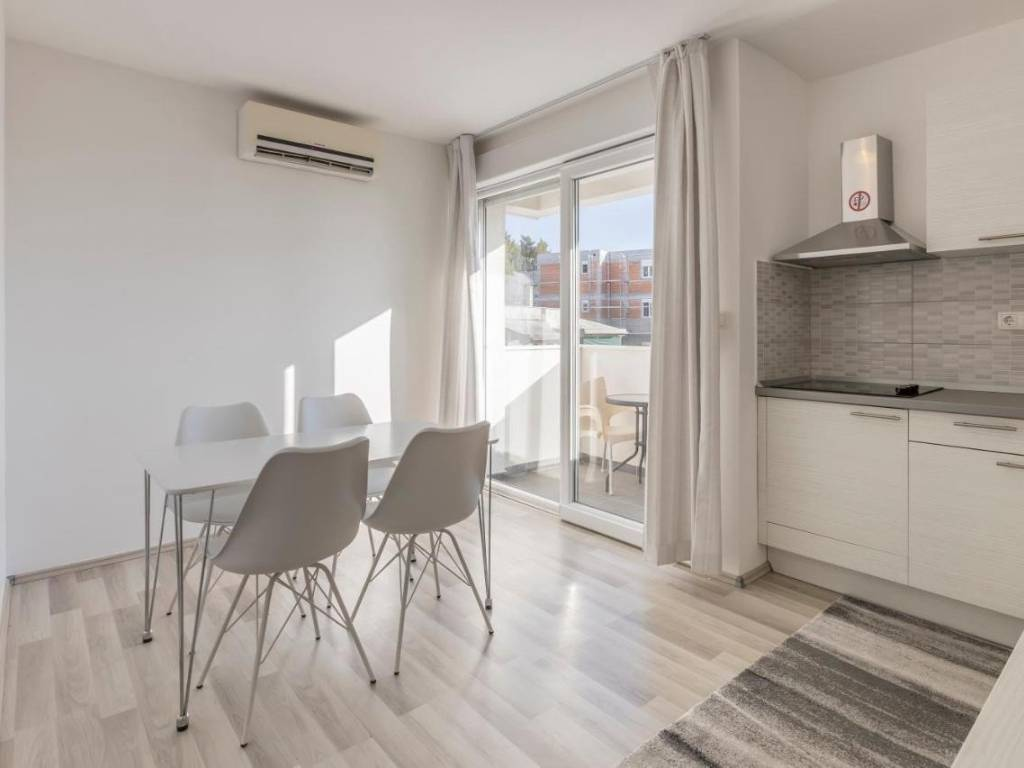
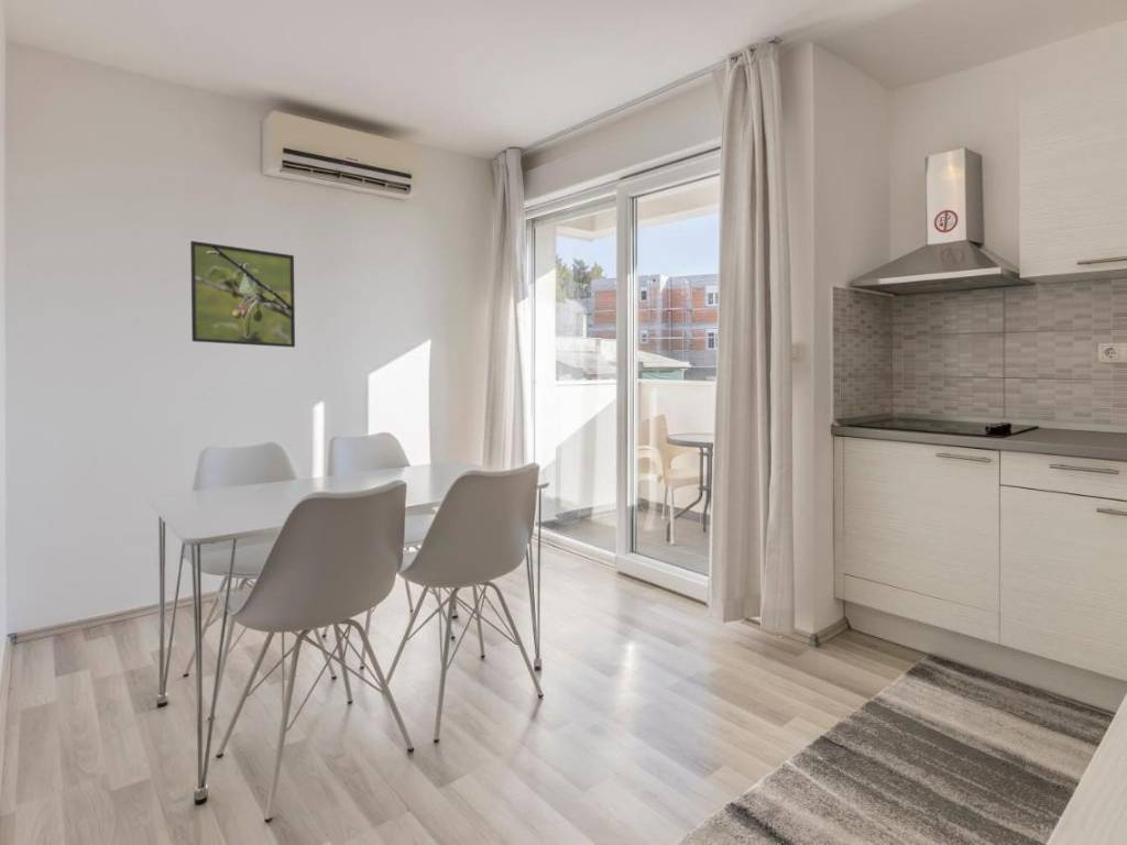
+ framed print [189,240,296,349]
